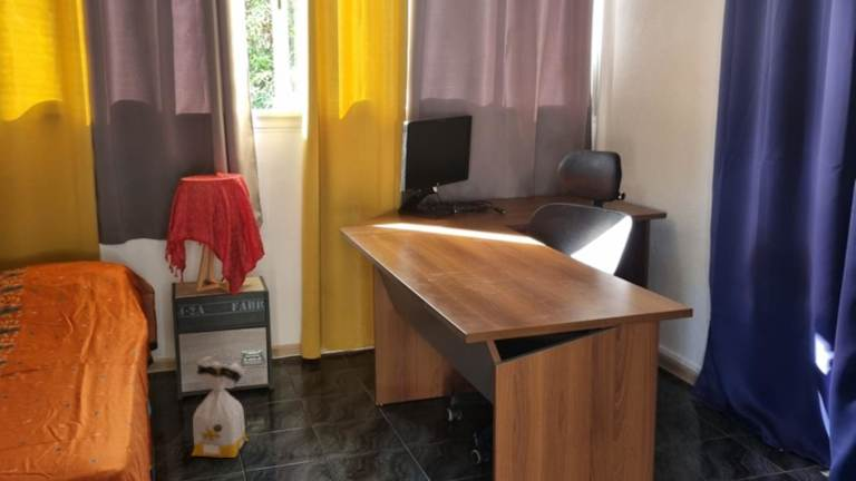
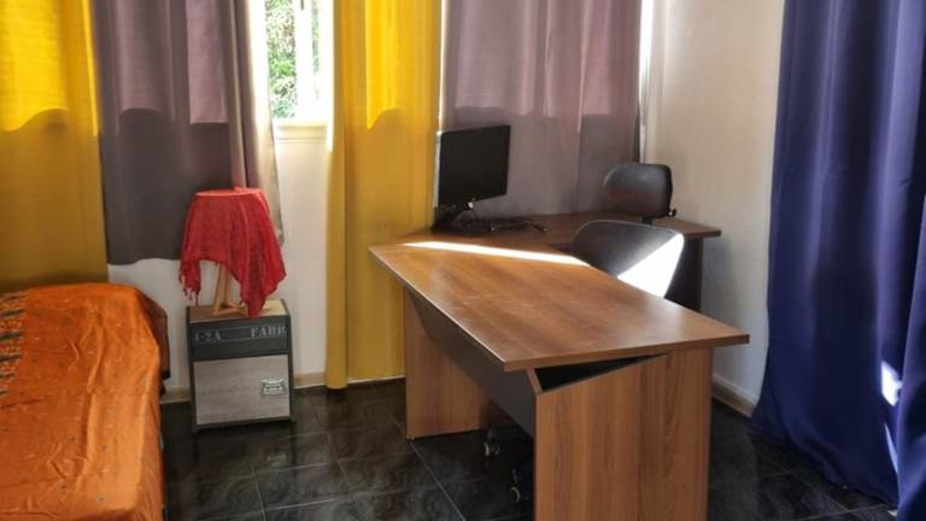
- bag [191,355,249,459]
